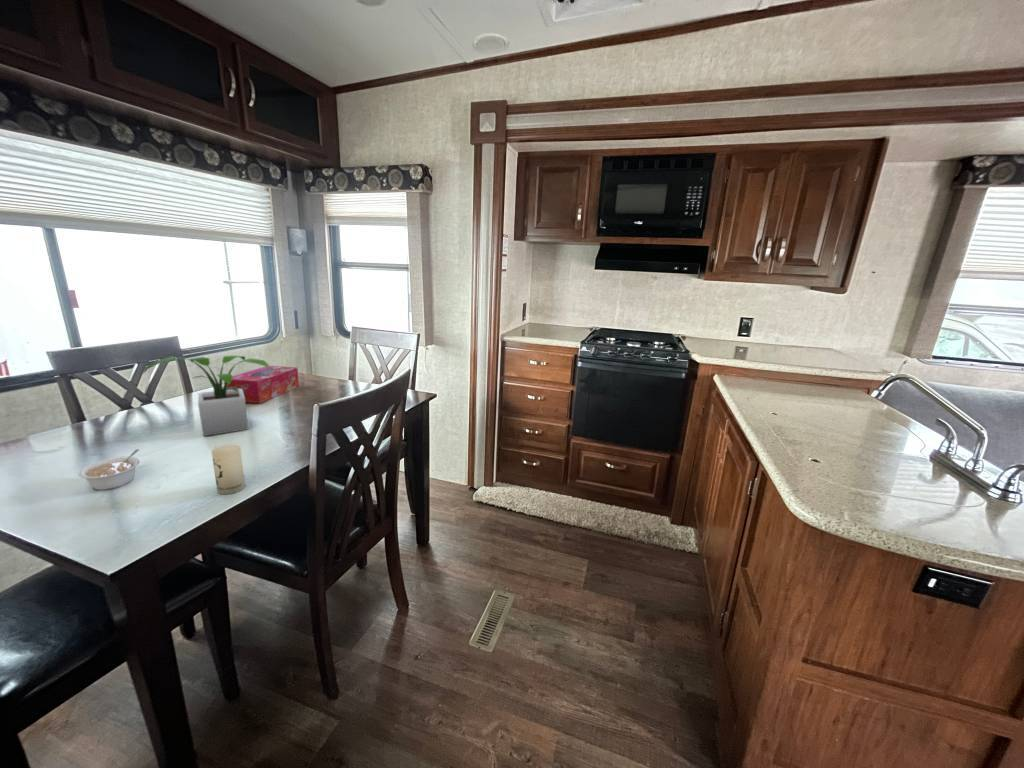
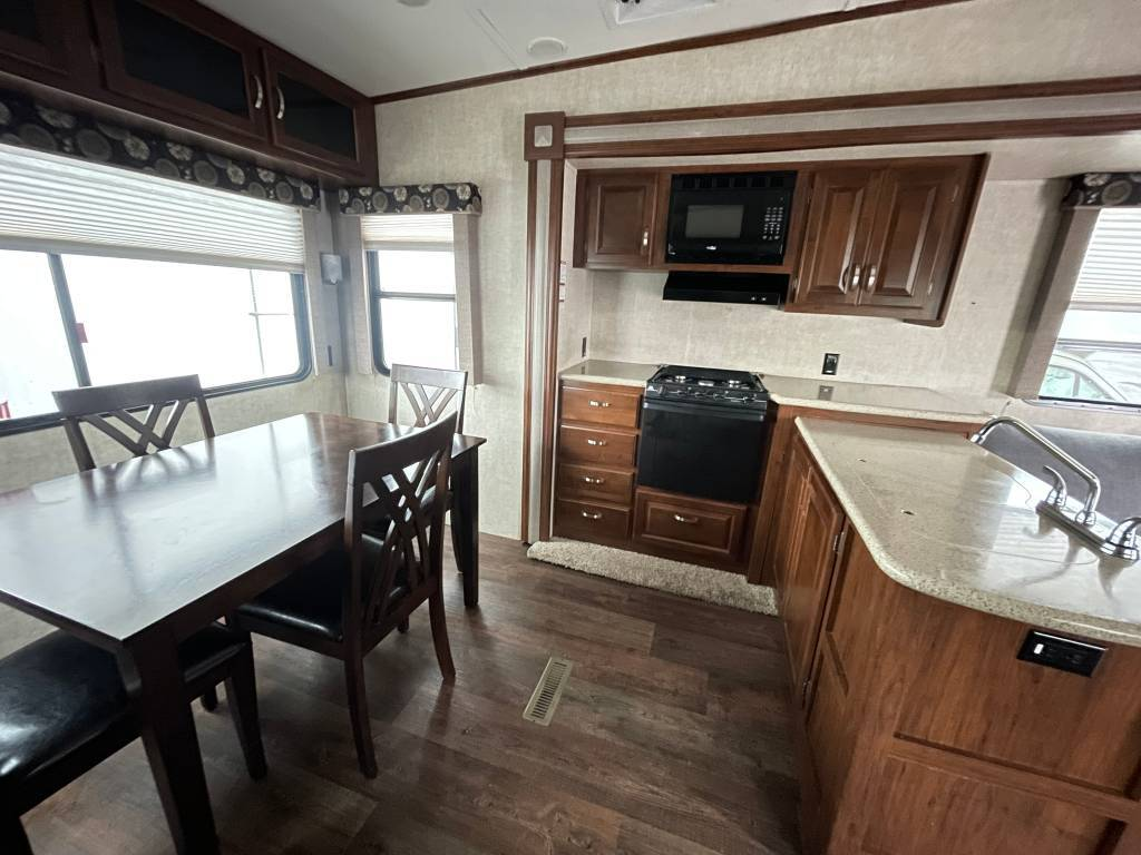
- tissue box [223,365,300,404]
- potted plant [143,355,270,437]
- candle [211,443,246,495]
- legume [77,448,141,491]
